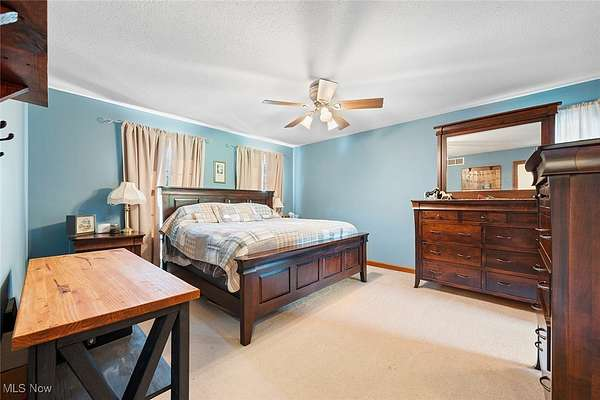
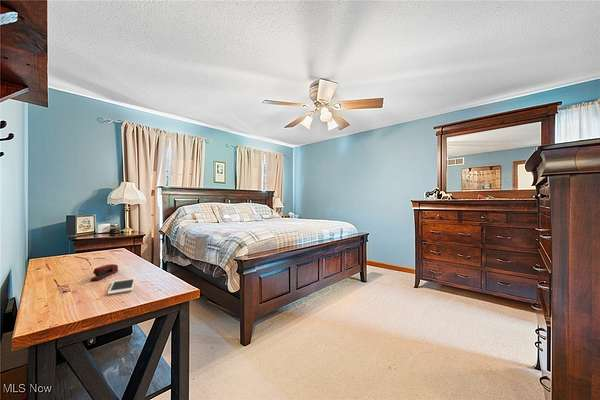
+ cell phone [107,277,136,295]
+ stapler [90,263,119,282]
